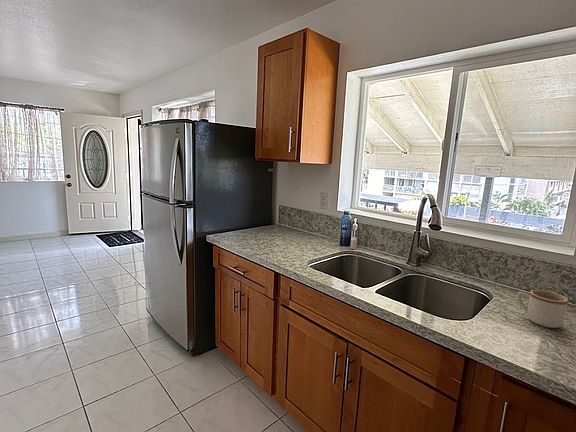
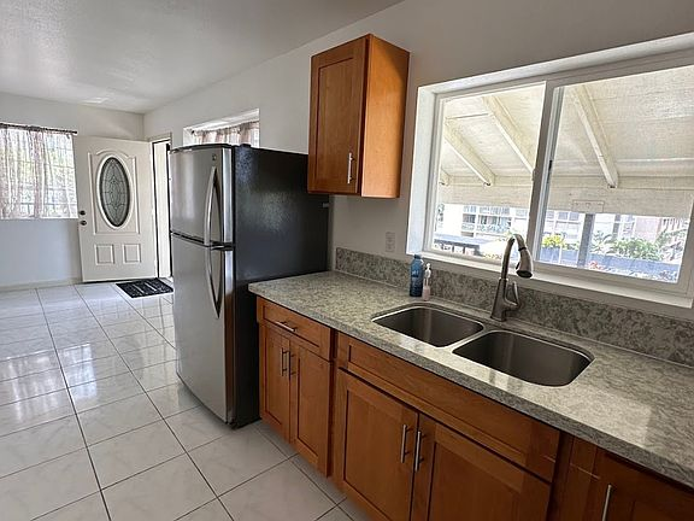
- mug [517,289,569,329]
